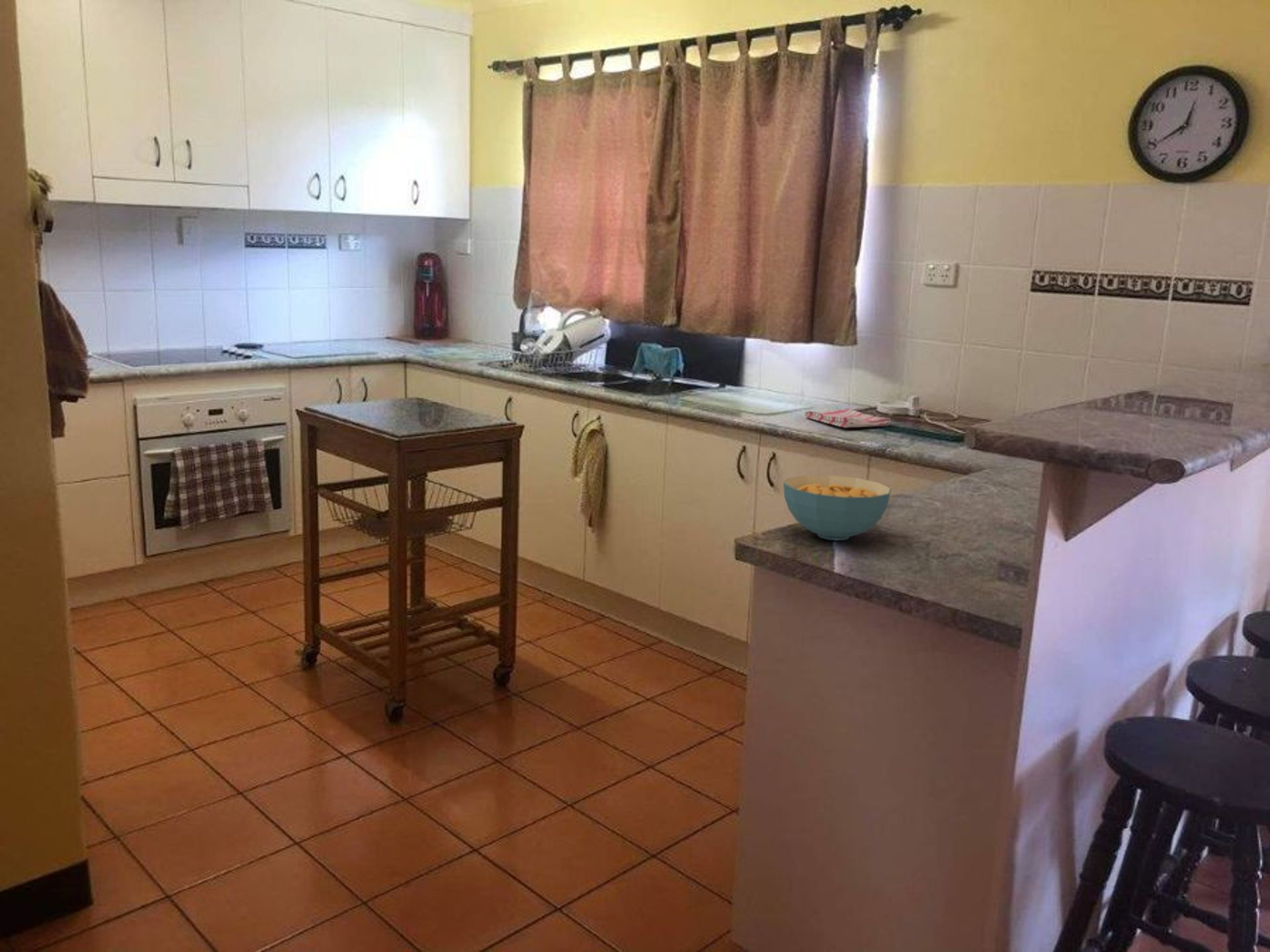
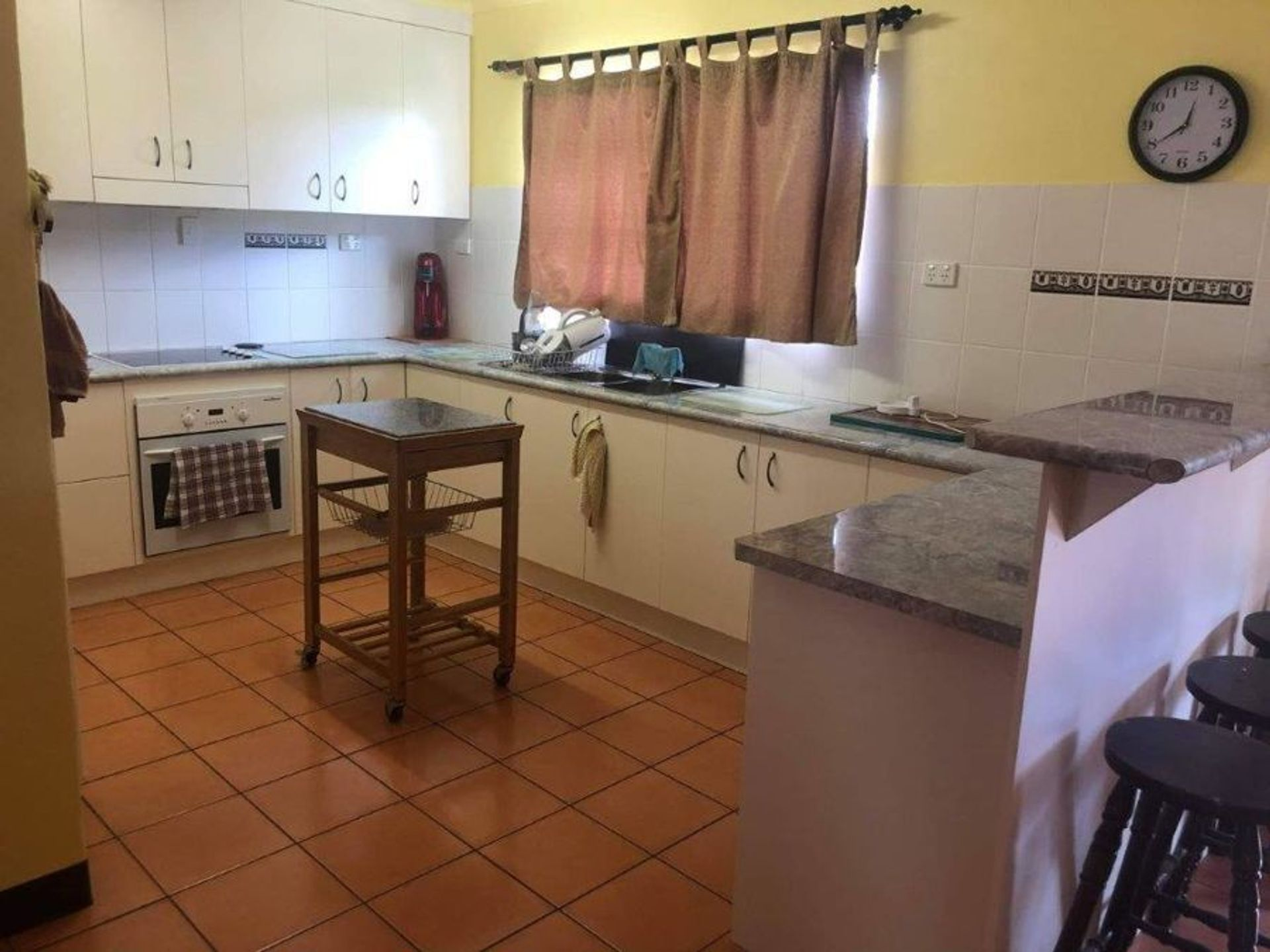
- dish towel [804,409,892,428]
- cereal bowl [783,475,892,541]
